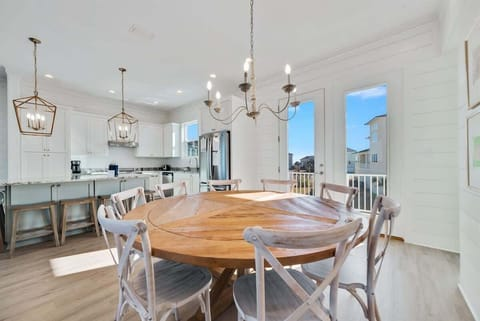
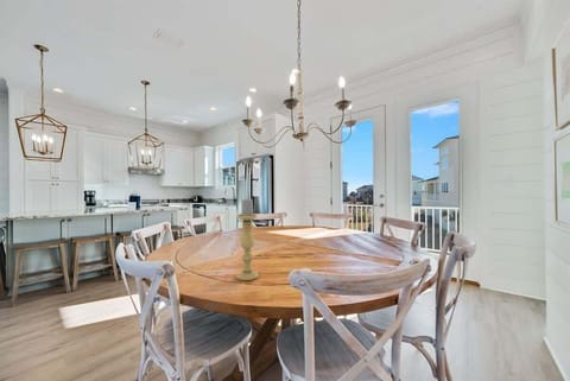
+ candle holder [235,198,260,281]
